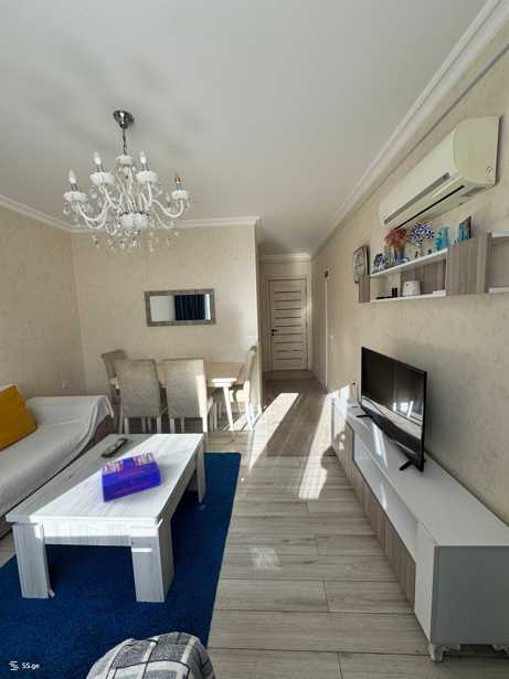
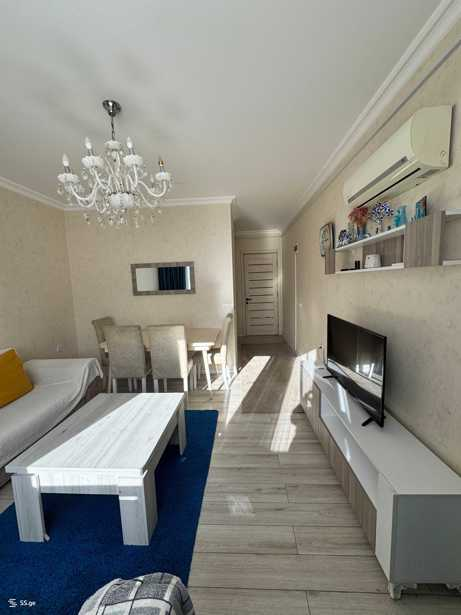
- board game [100,450,161,503]
- remote control [100,437,129,458]
